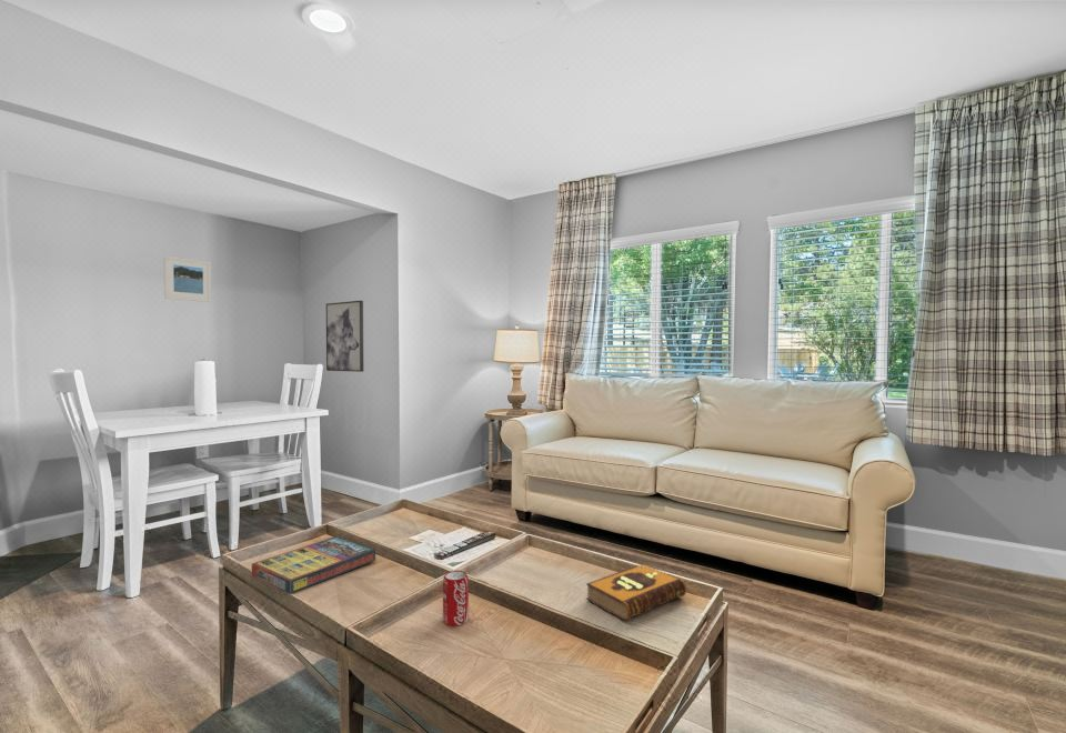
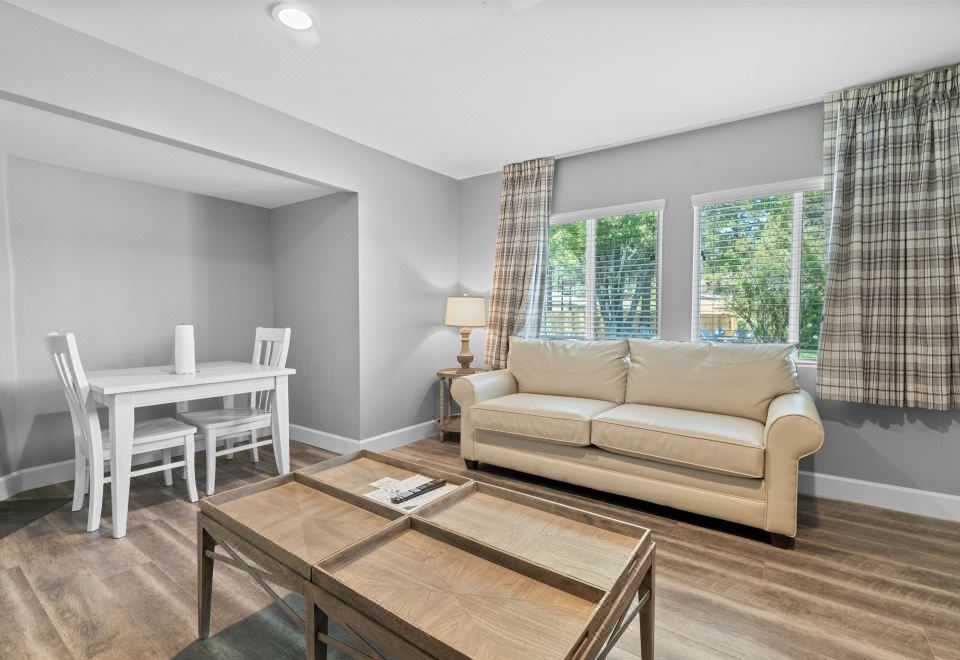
- hardback book [585,563,687,622]
- game compilation box [251,535,376,595]
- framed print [162,254,212,303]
- beverage can [442,570,470,627]
- wall art [325,300,364,373]
